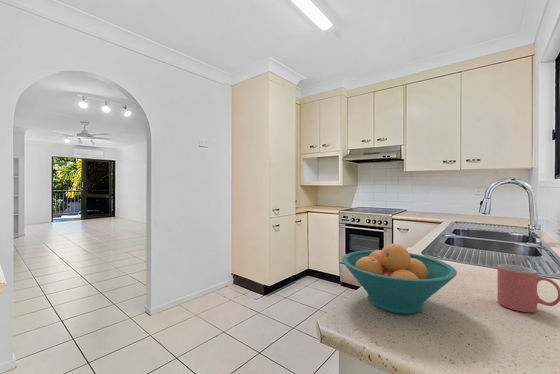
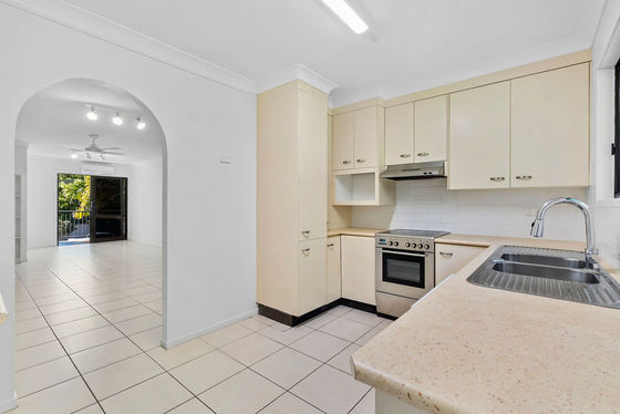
- fruit bowl [341,243,458,315]
- mug [497,263,560,313]
